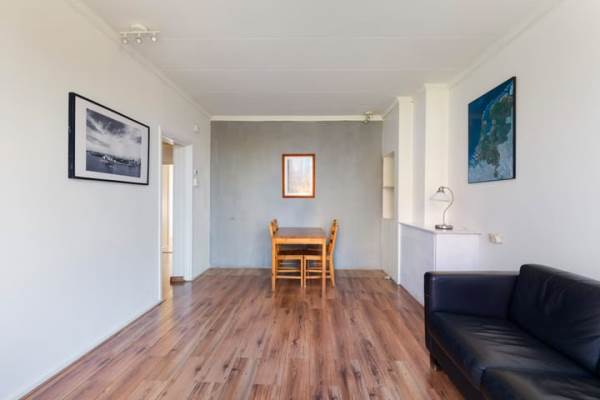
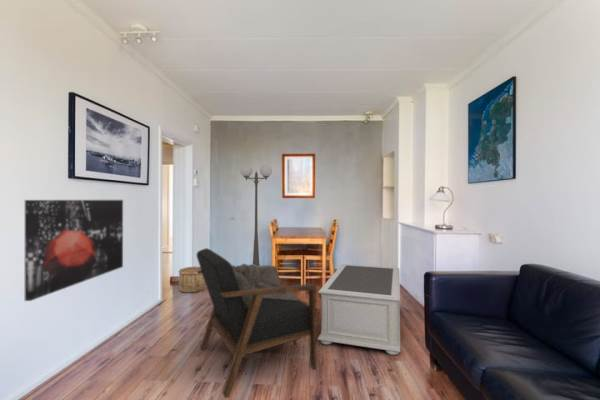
+ floor lamp [239,164,273,266]
+ wooden bucket [178,266,206,294]
+ coffee table [317,263,401,356]
+ wall art [24,199,124,302]
+ armchair [196,247,317,399]
